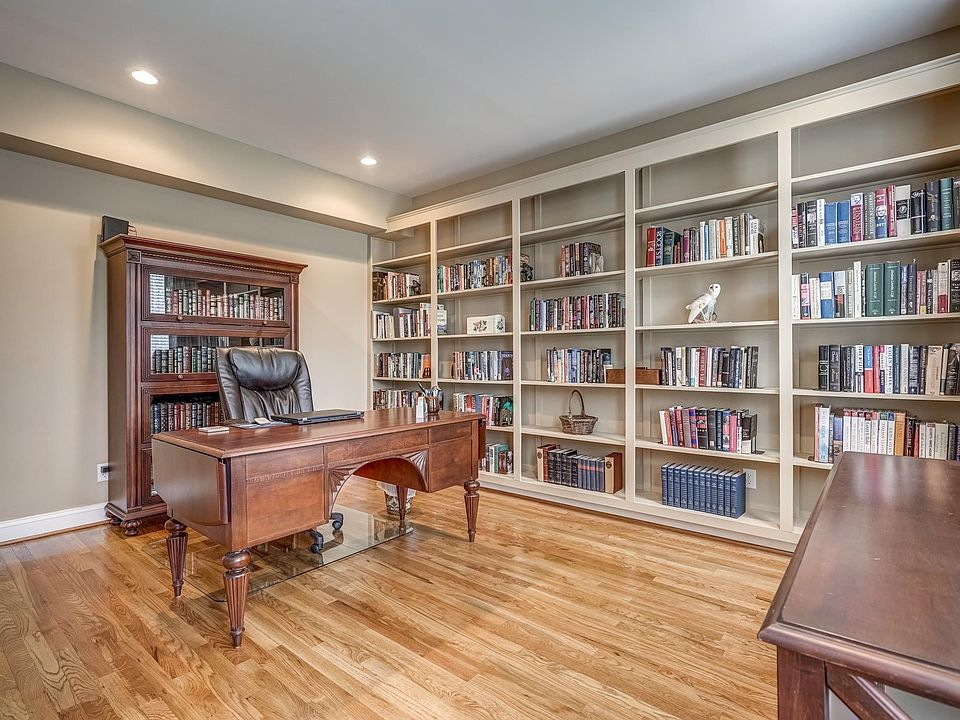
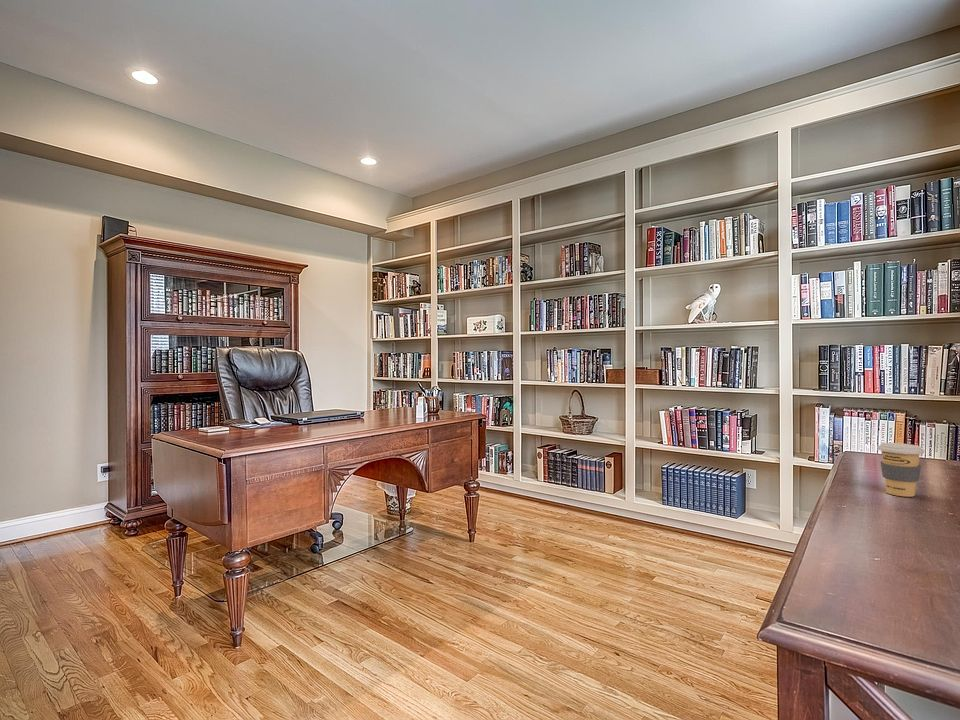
+ coffee cup [876,442,925,498]
